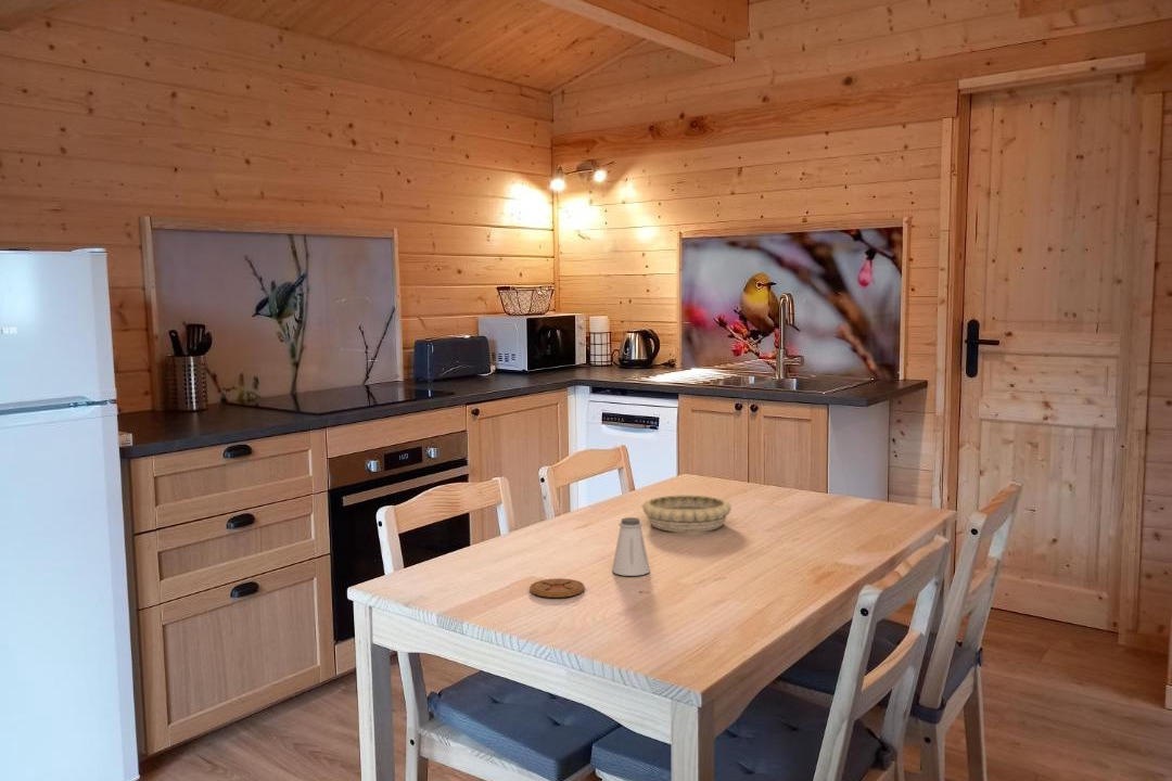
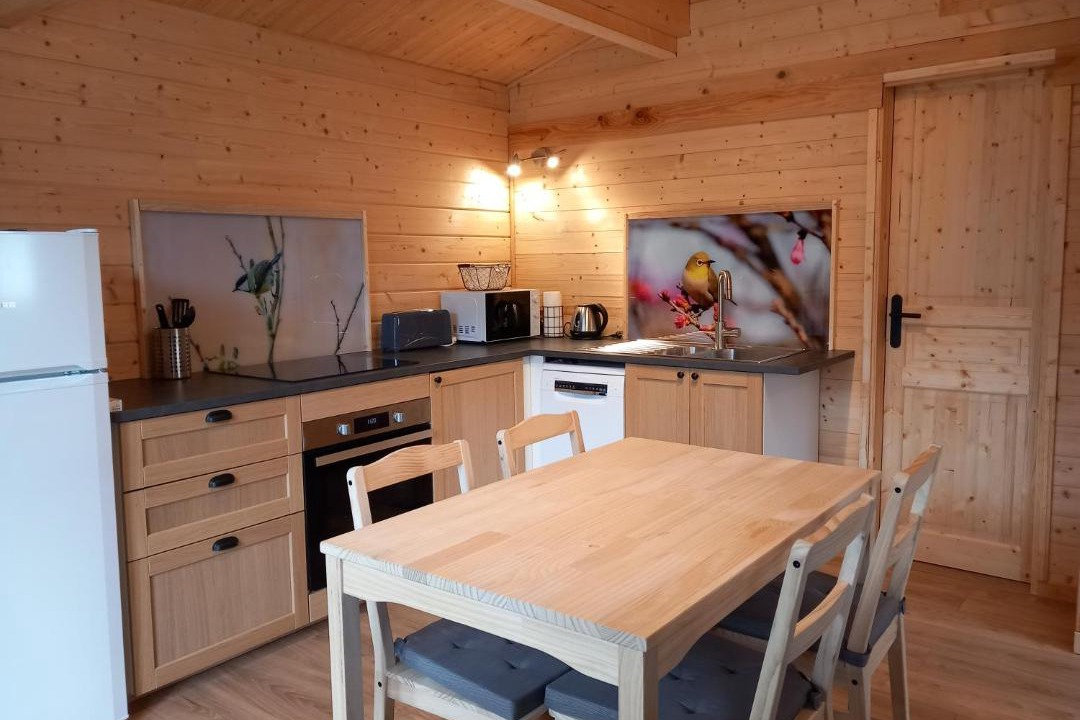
- coaster [528,577,586,599]
- saltshaker [611,516,651,577]
- decorative bowl [641,494,732,533]
